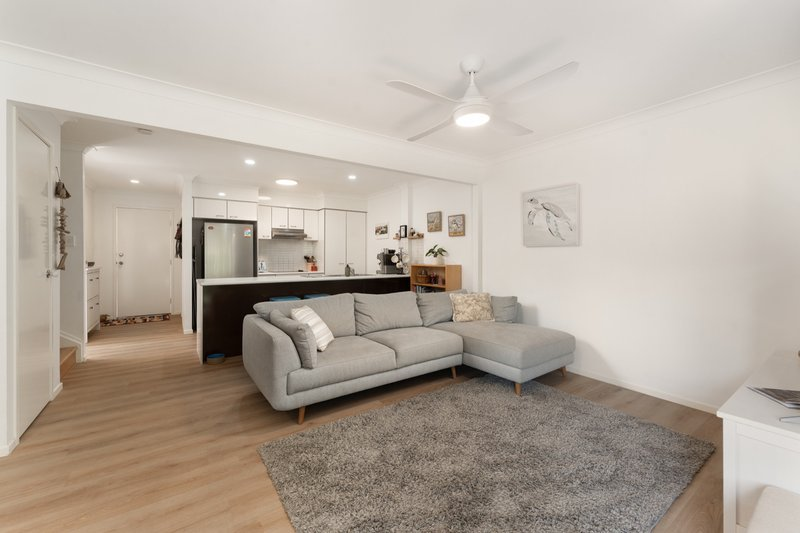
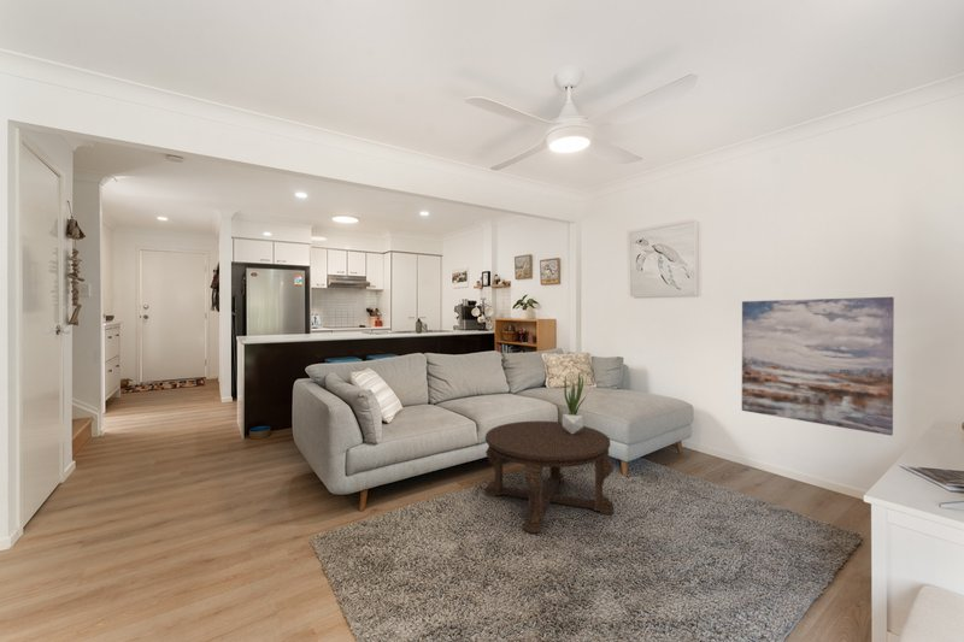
+ coffee table [483,420,616,535]
+ wall art [741,296,895,437]
+ potted plant [562,372,588,434]
